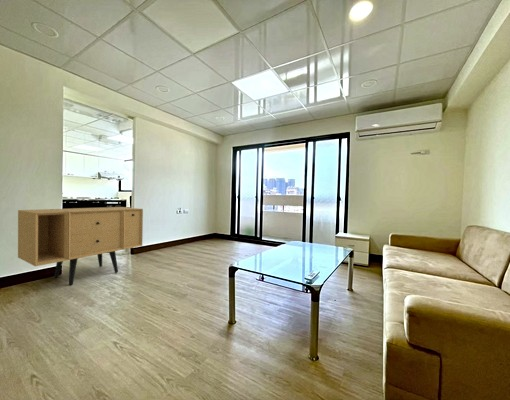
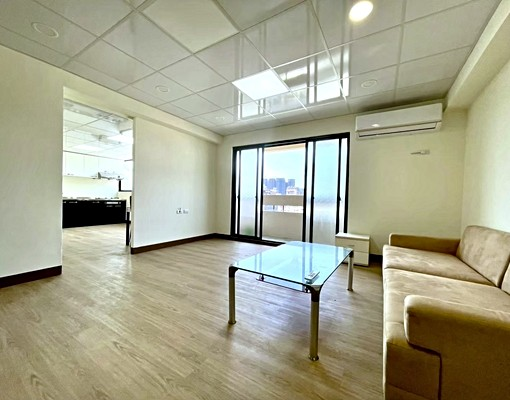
- sideboard [17,206,144,286]
